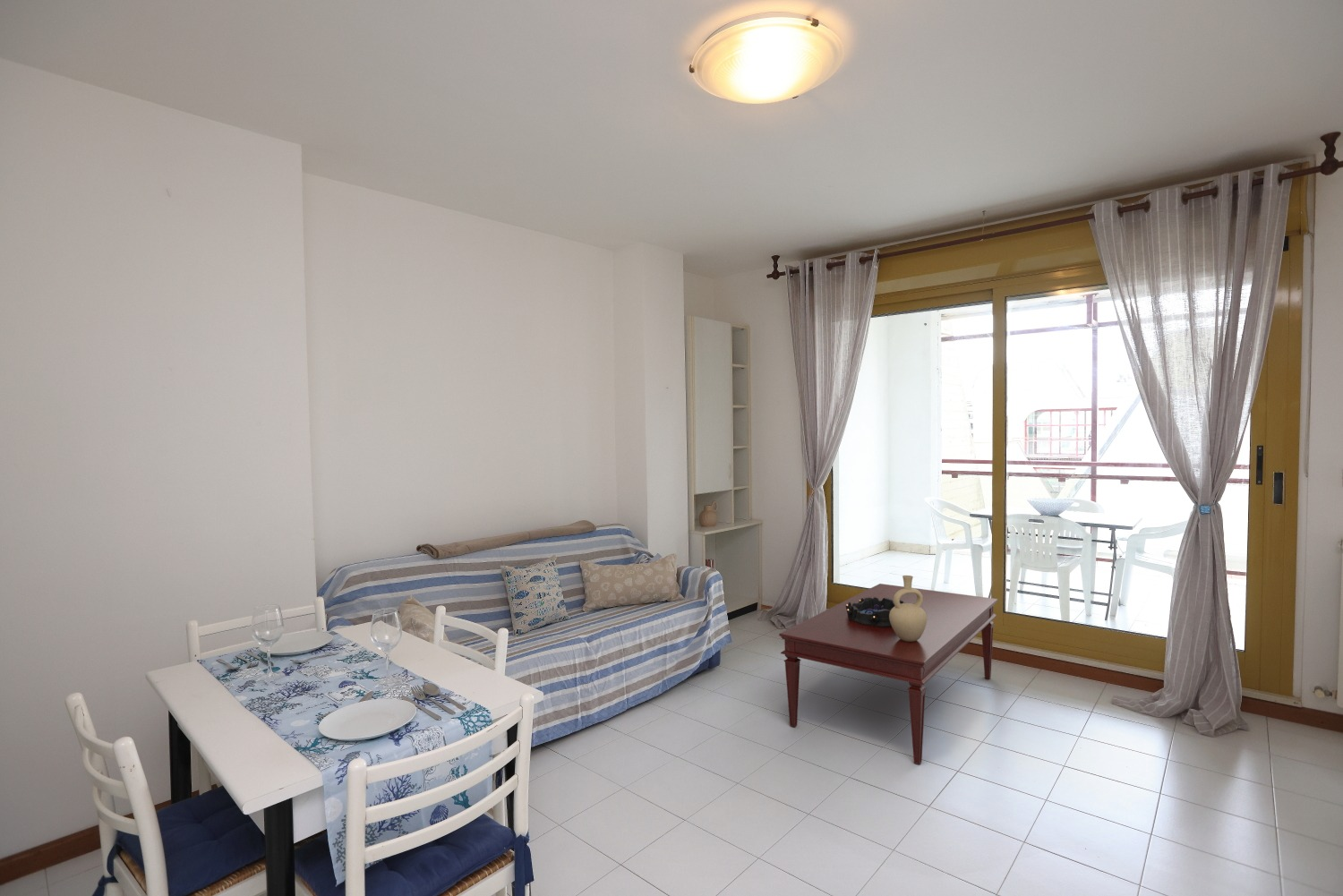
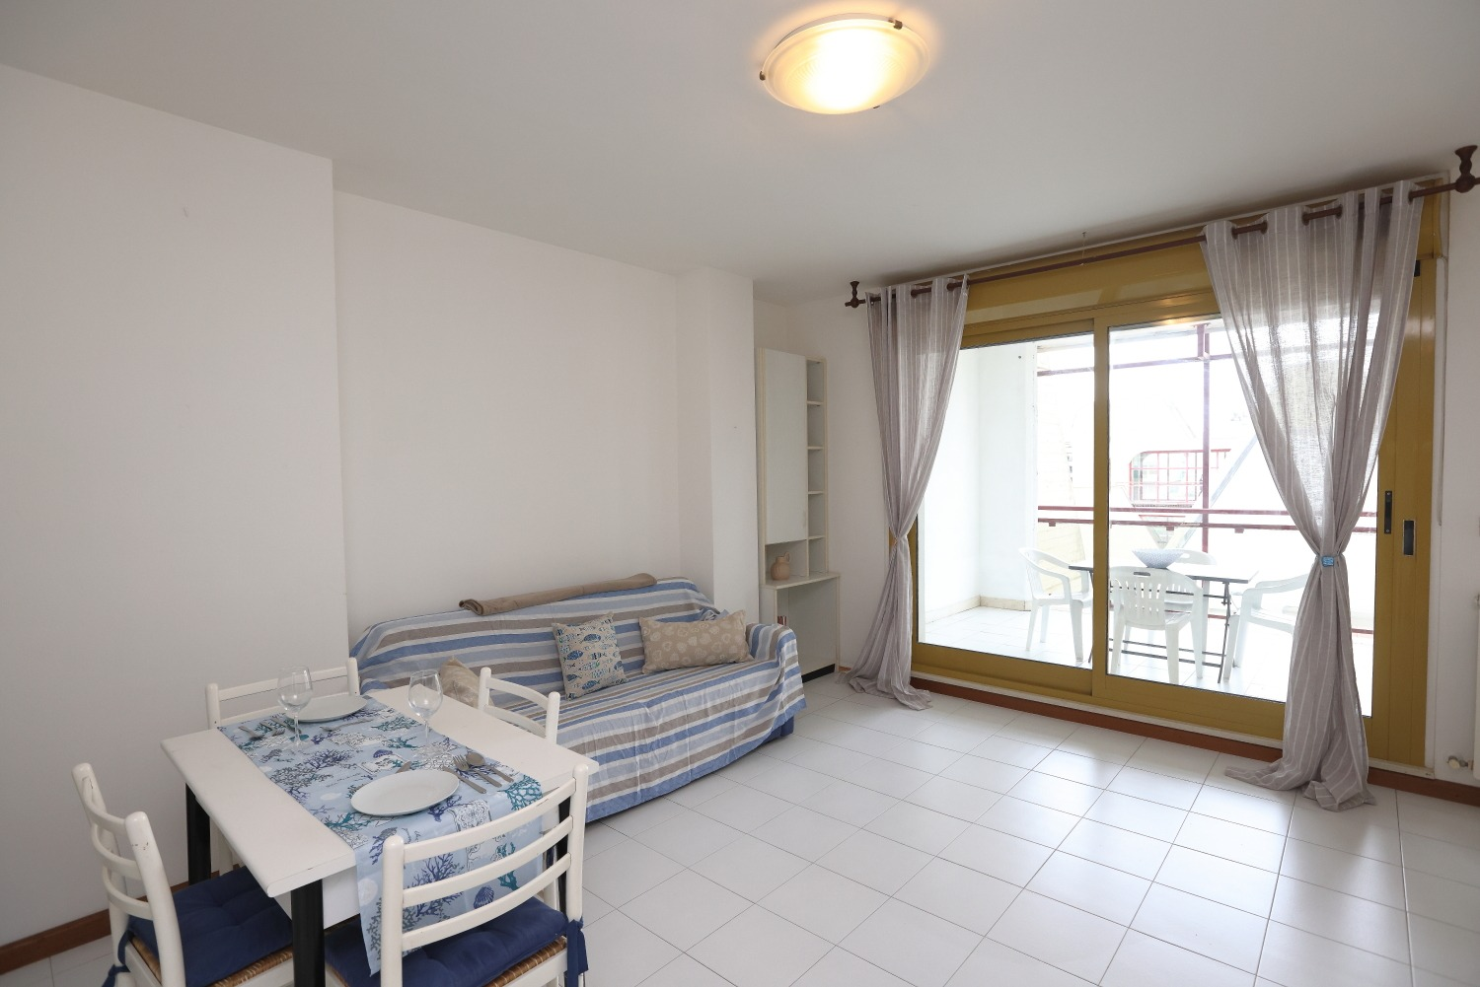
- coffee table [778,583,999,765]
- decorative bowl [846,597,903,627]
- vase [889,575,927,642]
